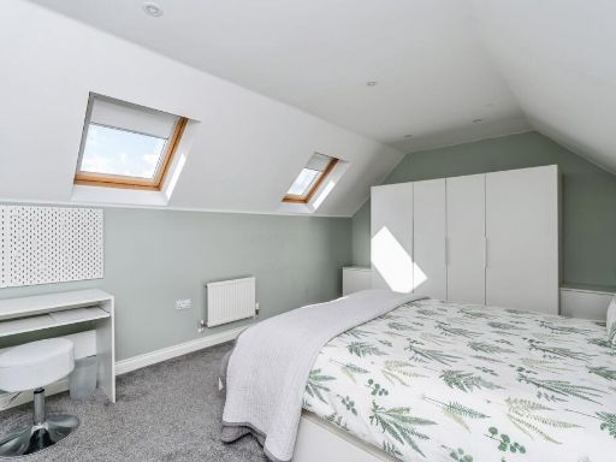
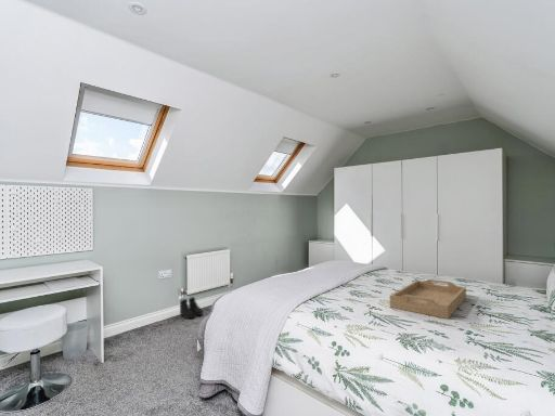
+ boots [179,296,204,320]
+ serving tray [389,278,467,320]
